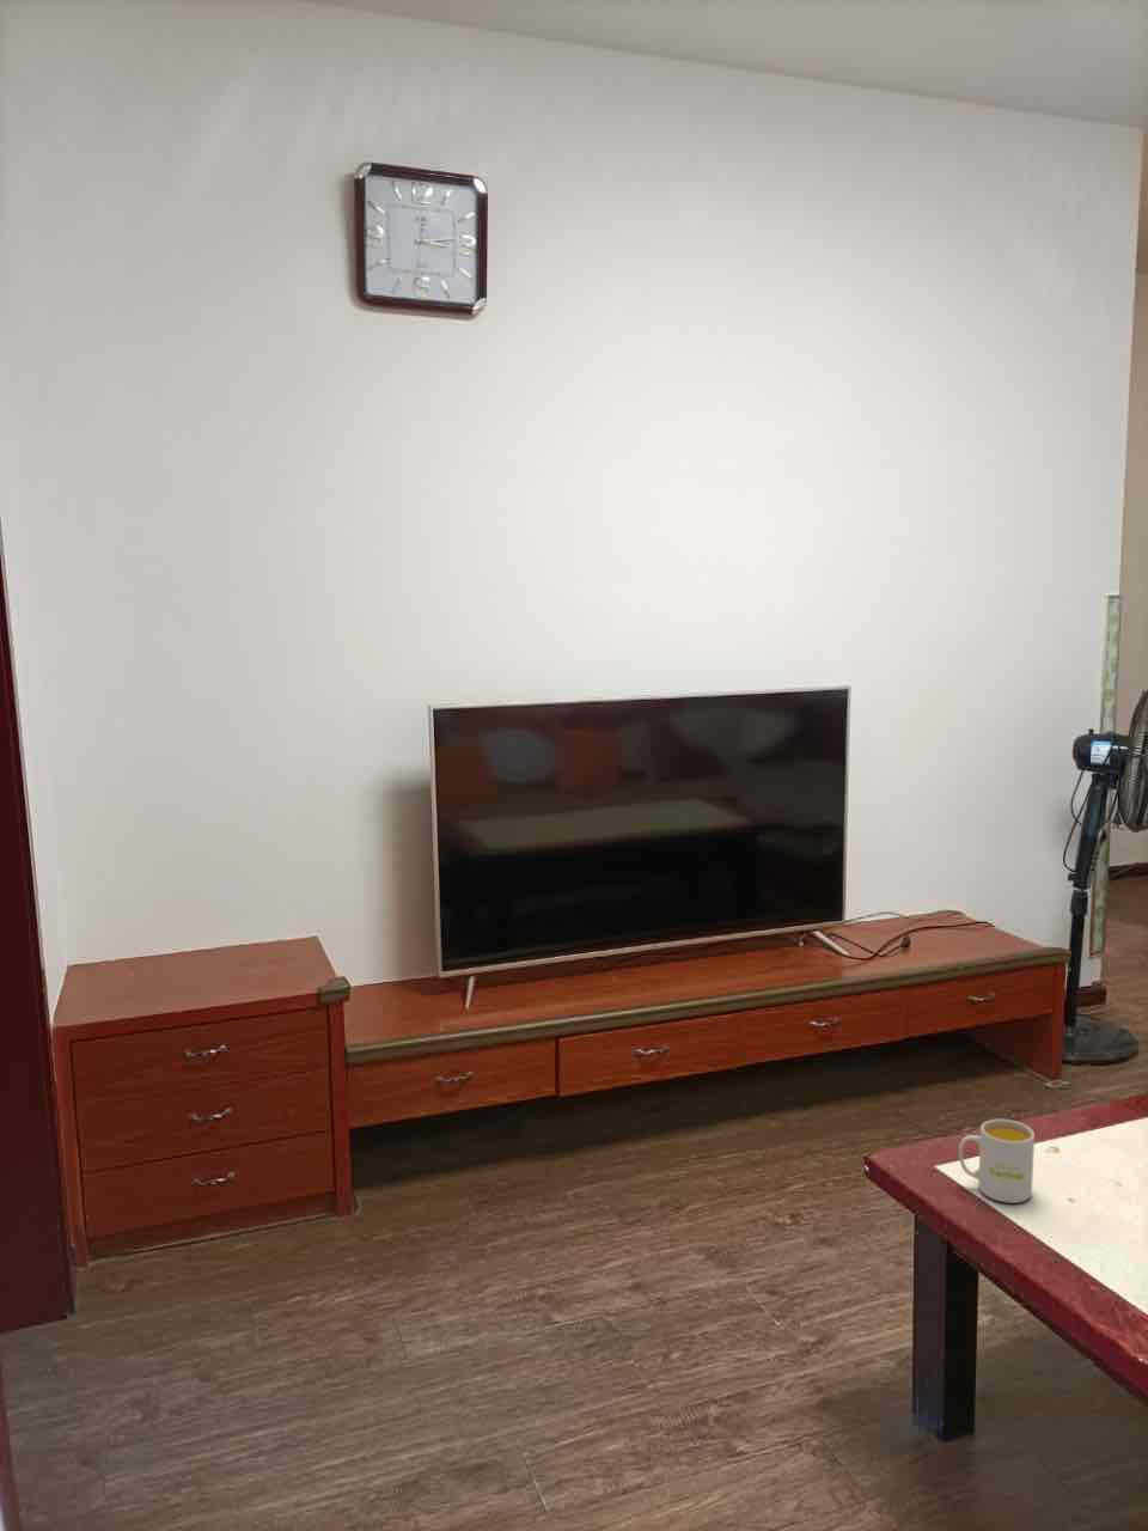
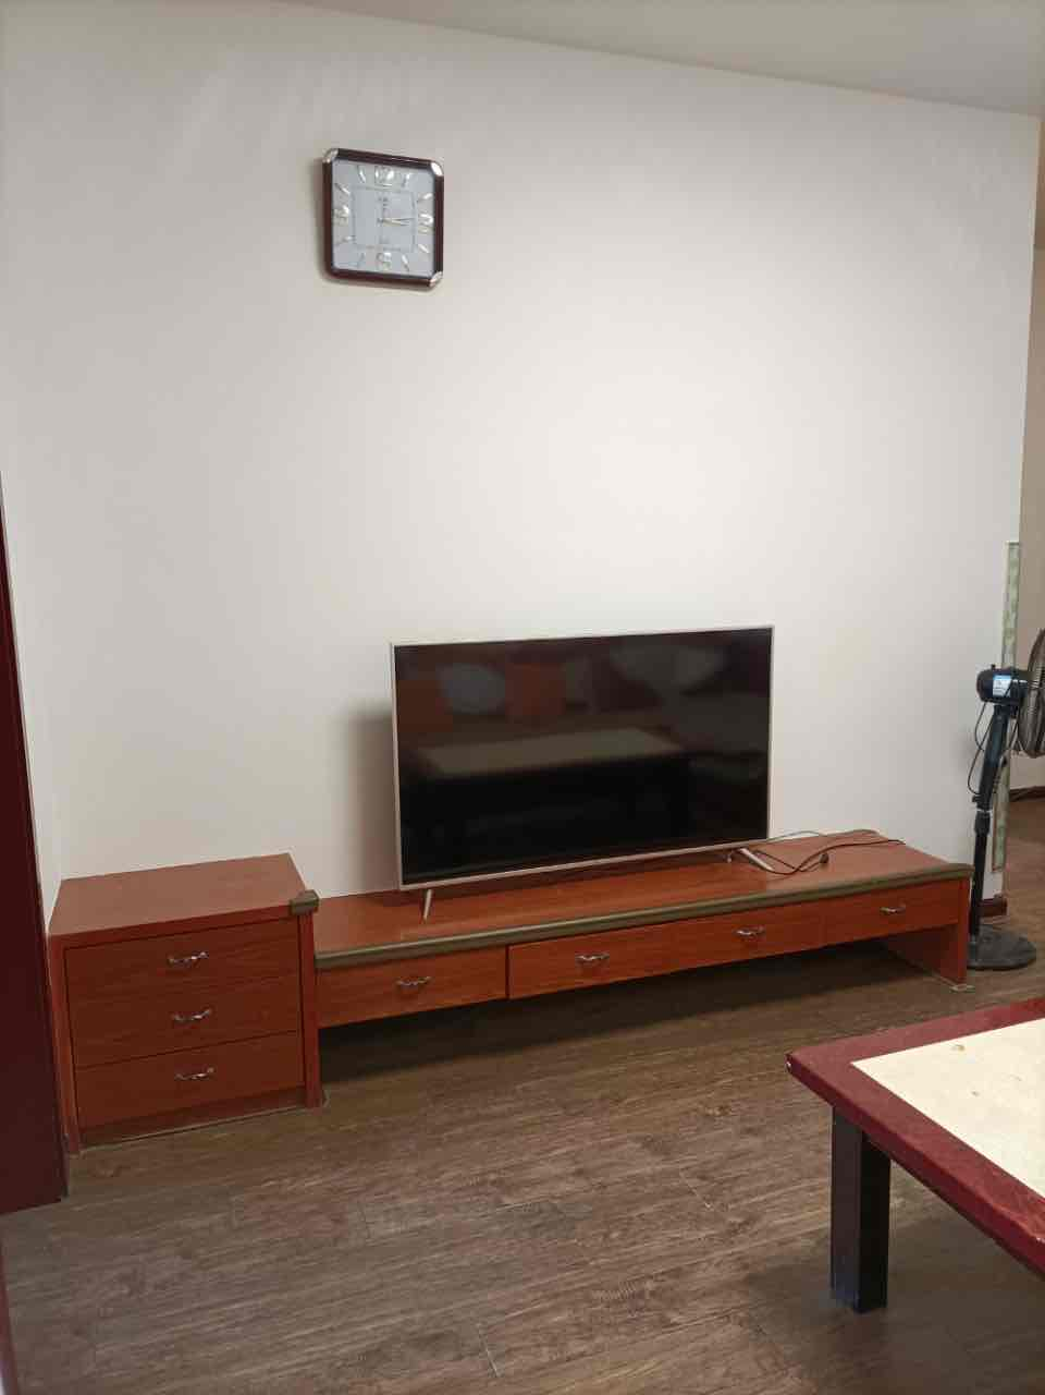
- mug [957,1119,1036,1204]
